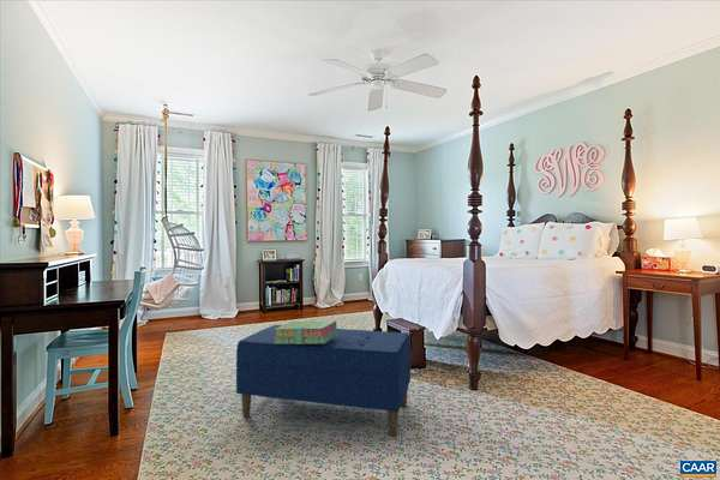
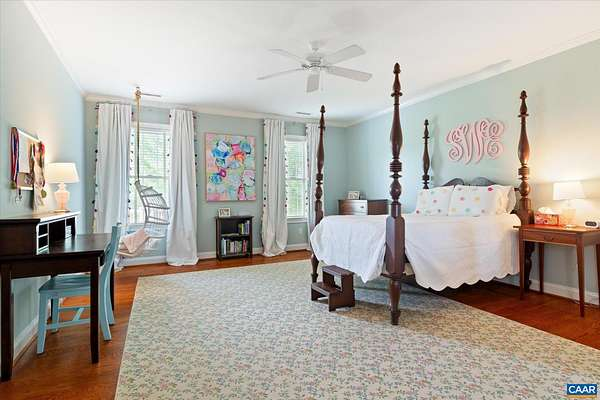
- stack of books [274,319,340,344]
- bench [235,324,412,438]
